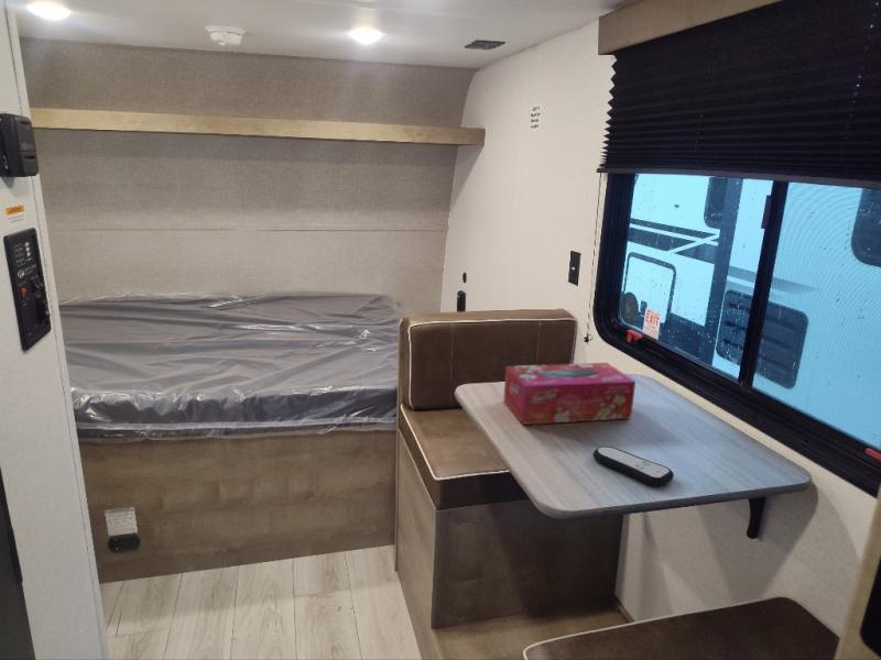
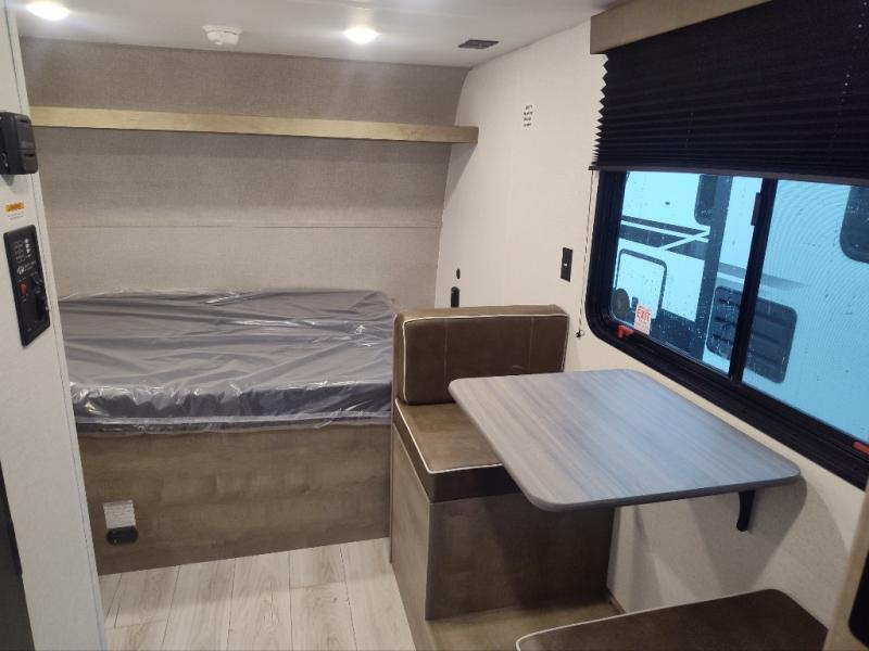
- tissue box [502,362,637,426]
- remote control [591,446,675,487]
